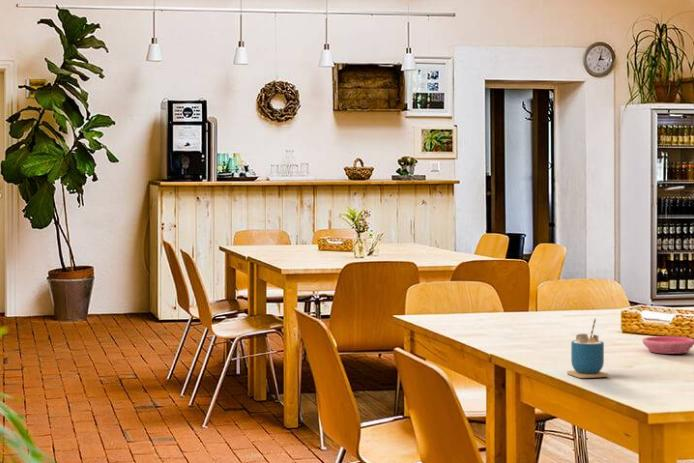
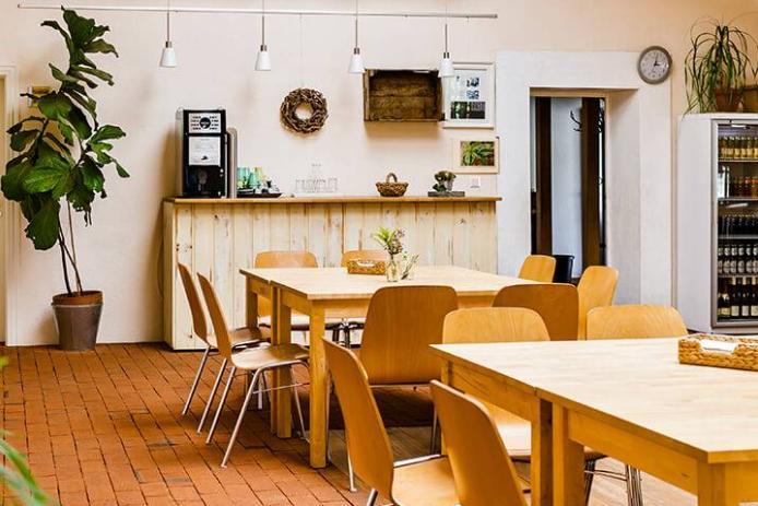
- cup [566,317,609,379]
- saucer [642,335,694,355]
